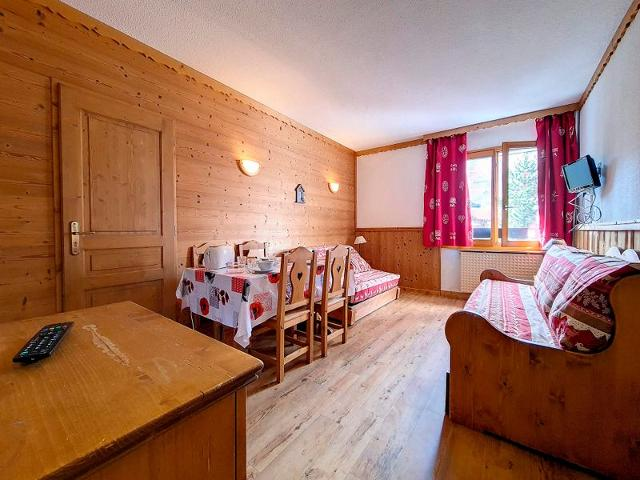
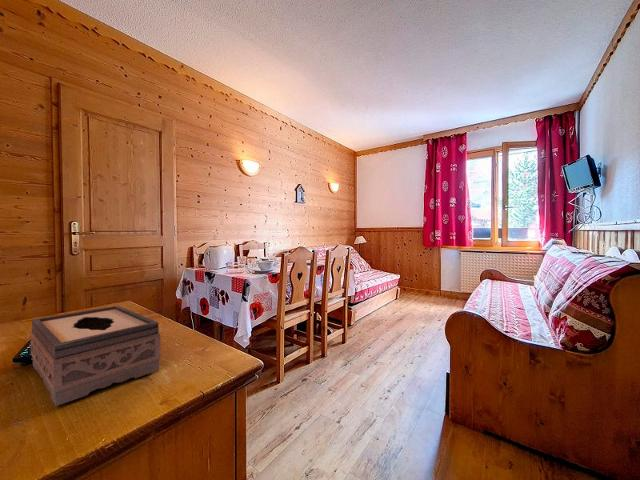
+ tissue box [29,305,162,407]
